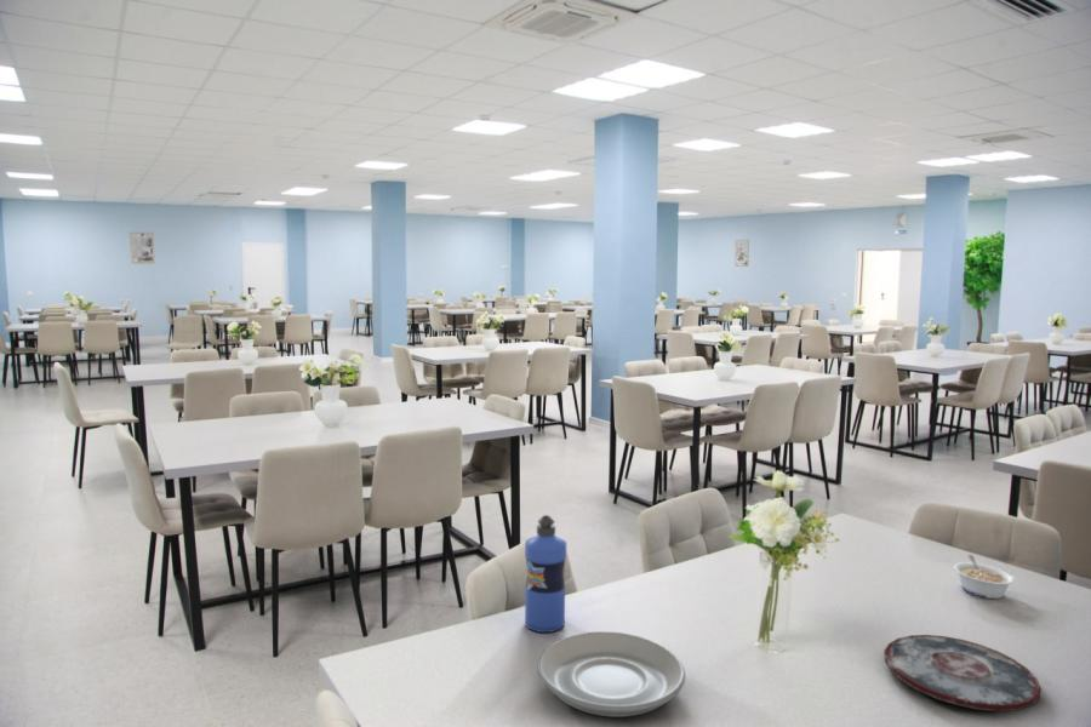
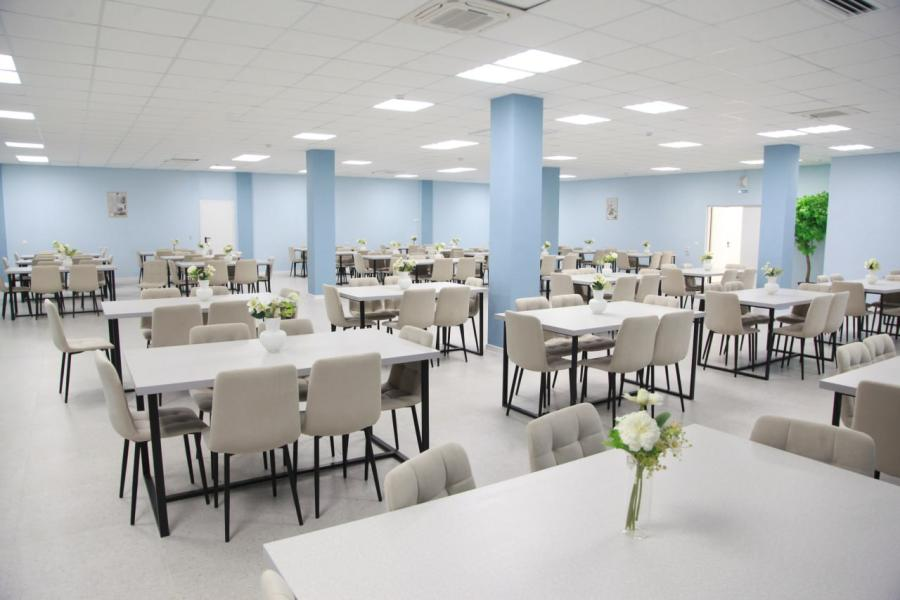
- water bottle [524,514,567,634]
- plate [537,630,686,719]
- legume [953,554,1016,600]
- plate [882,634,1043,712]
